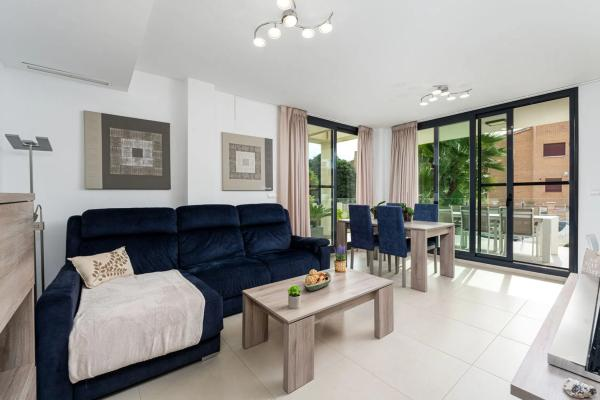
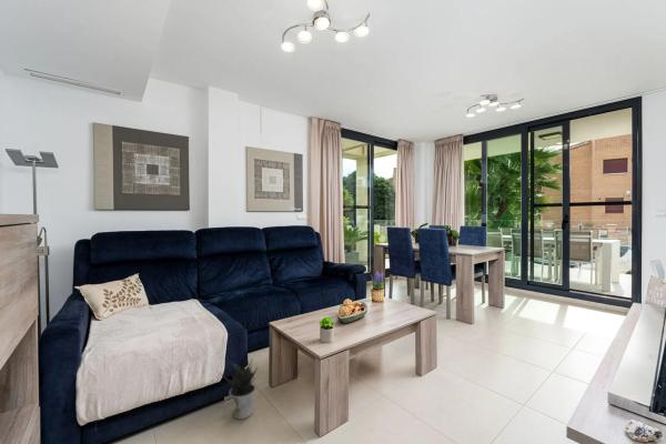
+ potted plant [221,359,260,421]
